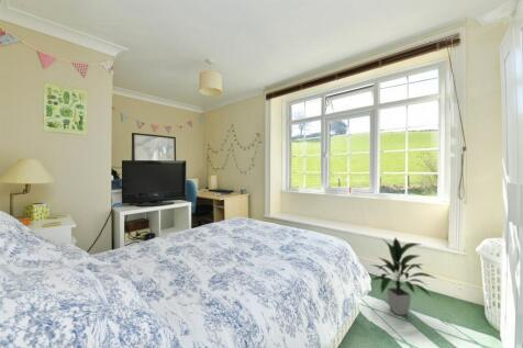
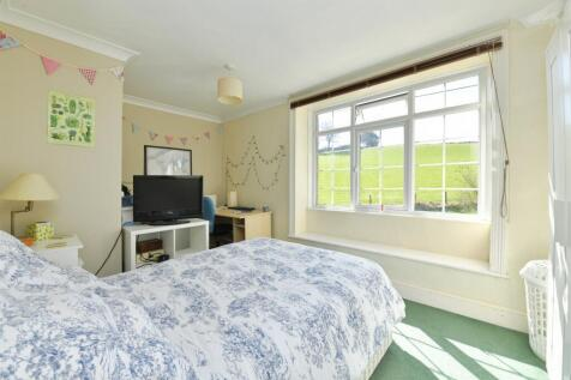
- indoor plant [369,237,438,316]
